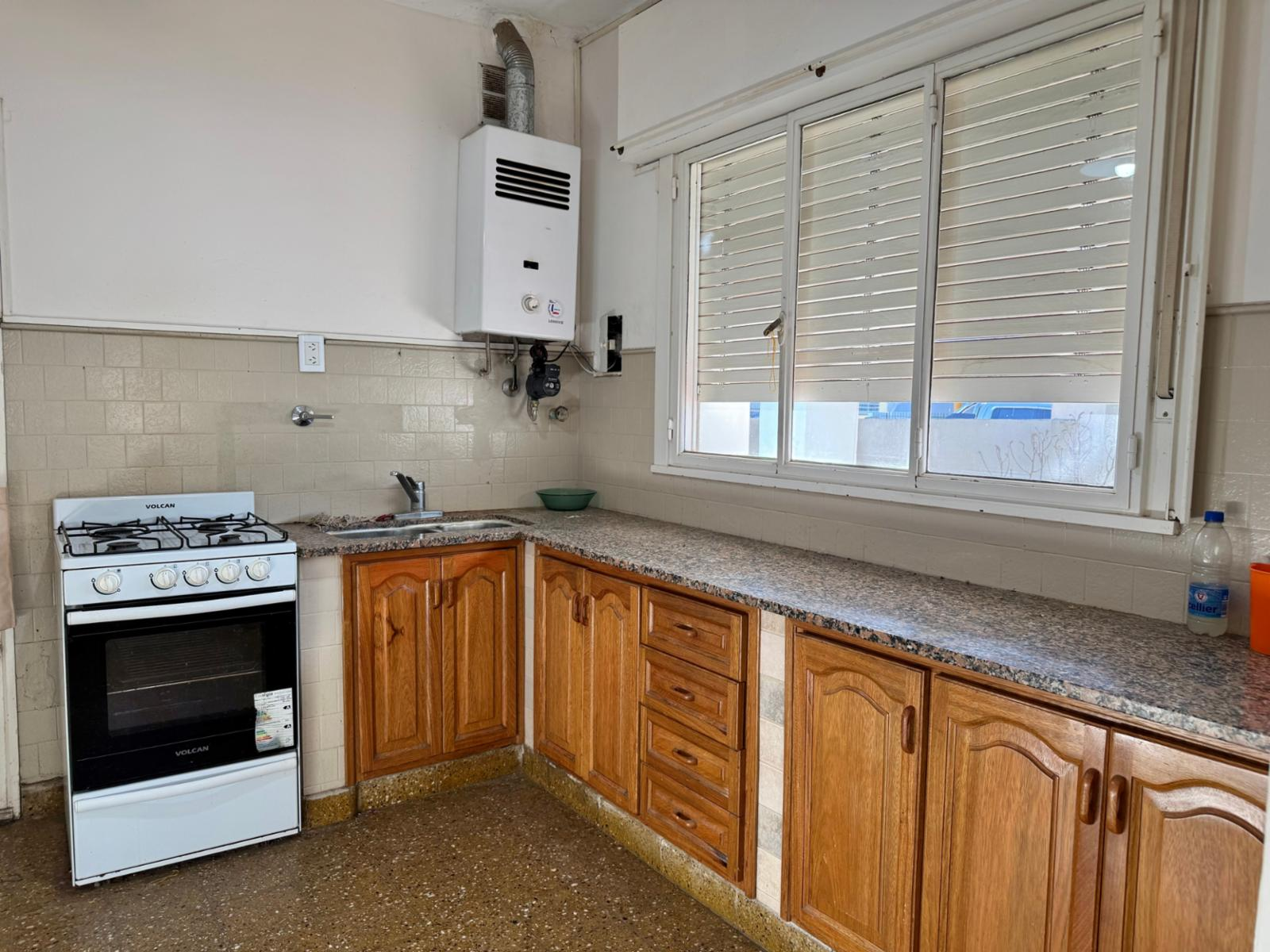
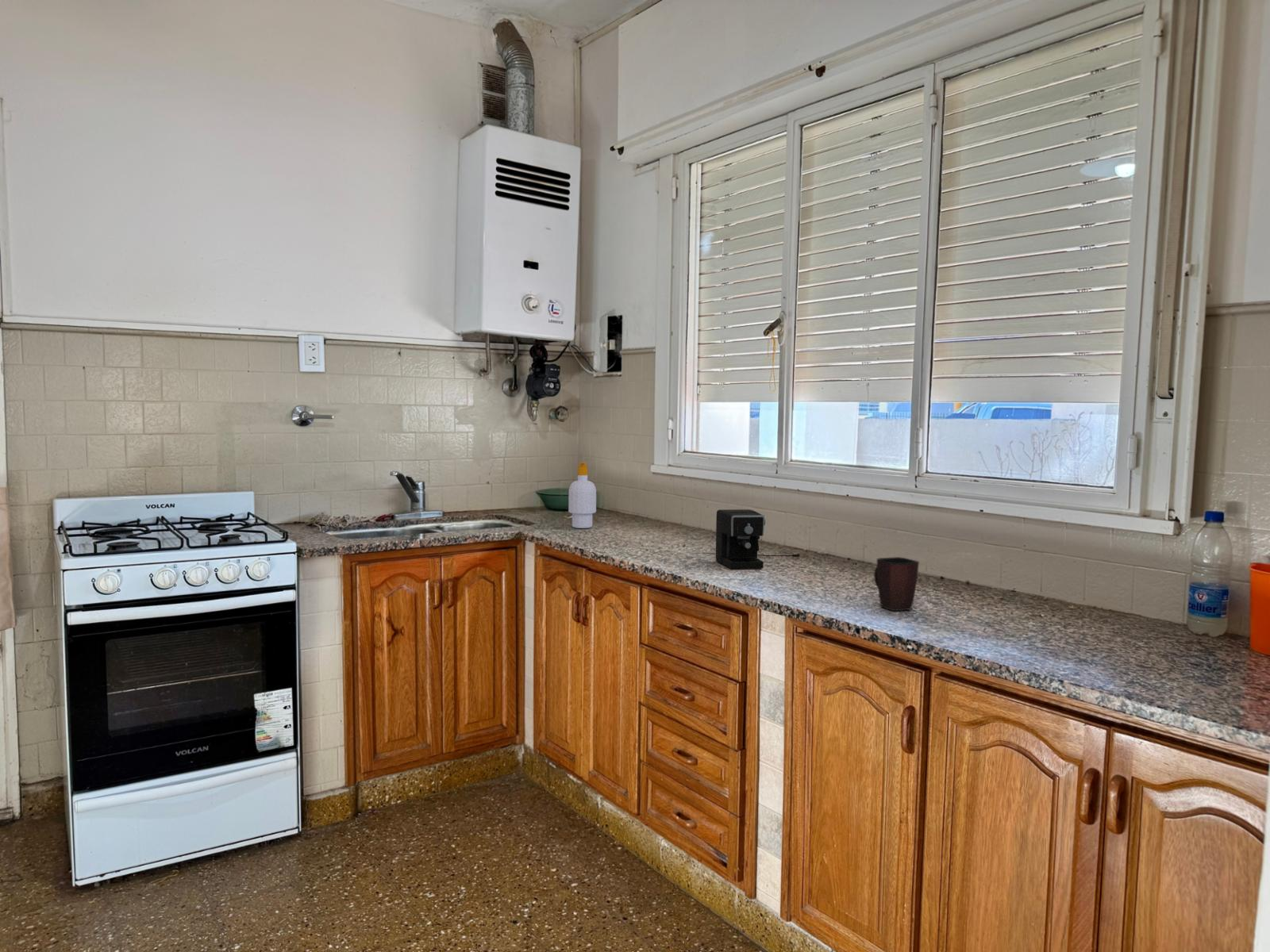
+ coffee maker [715,509,800,570]
+ mug [873,556,920,612]
+ soap bottle [568,462,597,529]
